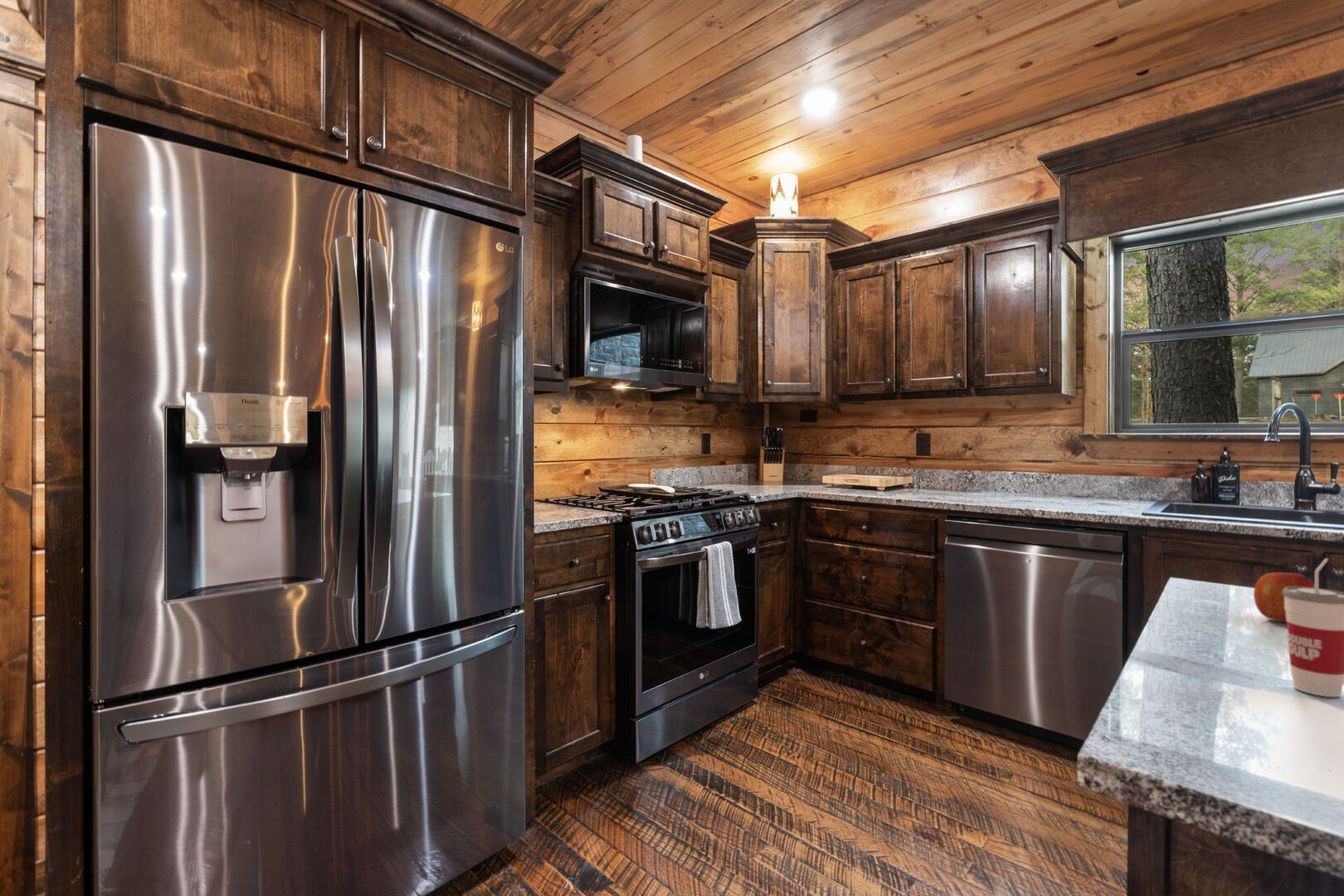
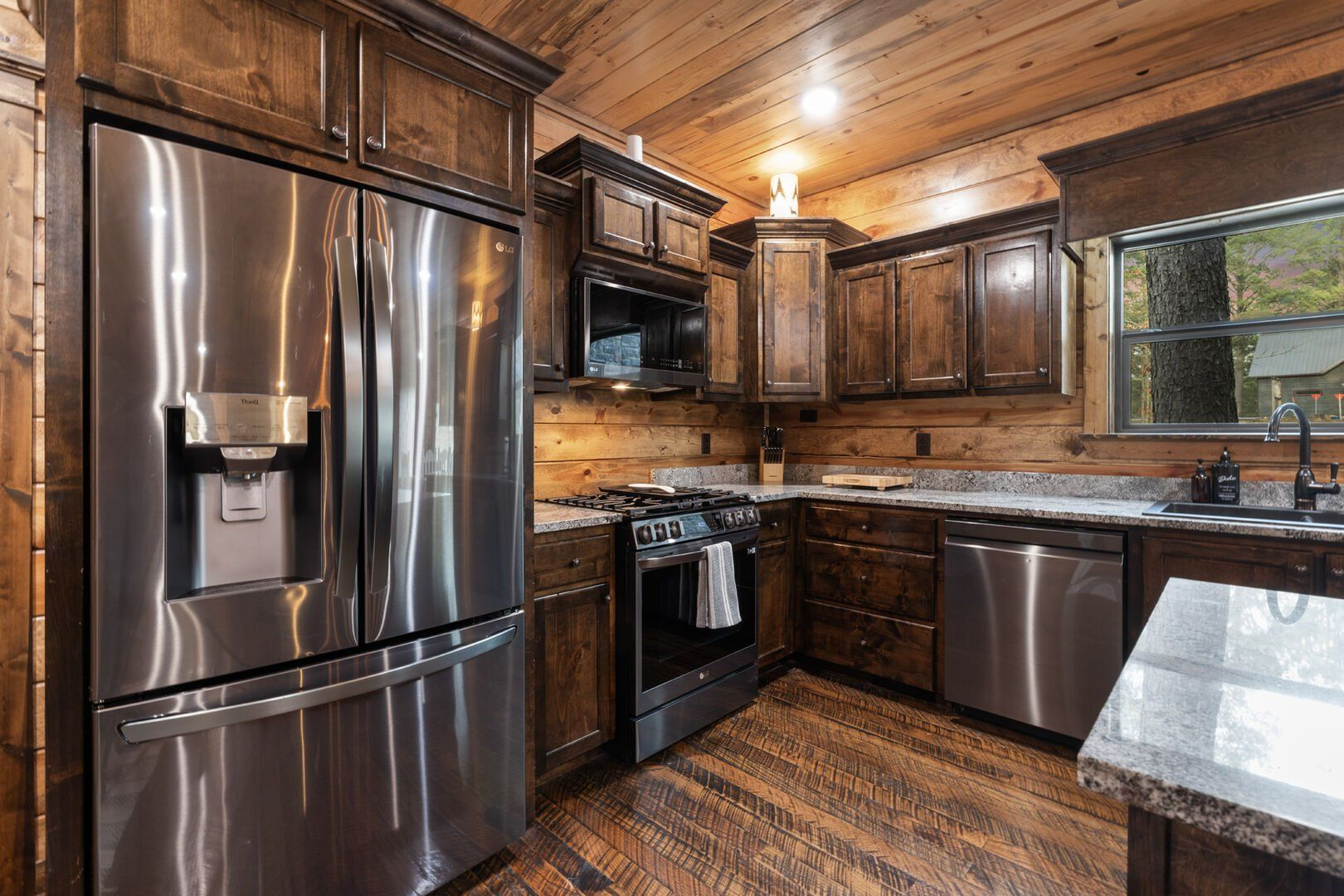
- cup [1283,558,1344,698]
- fruit [1253,572,1315,624]
